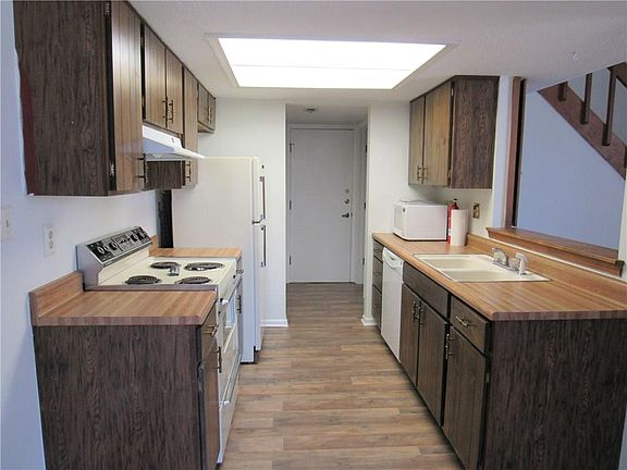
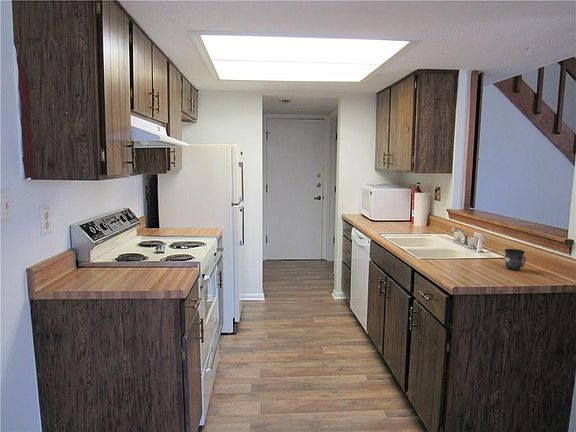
+ mug [504,248,527,271]
